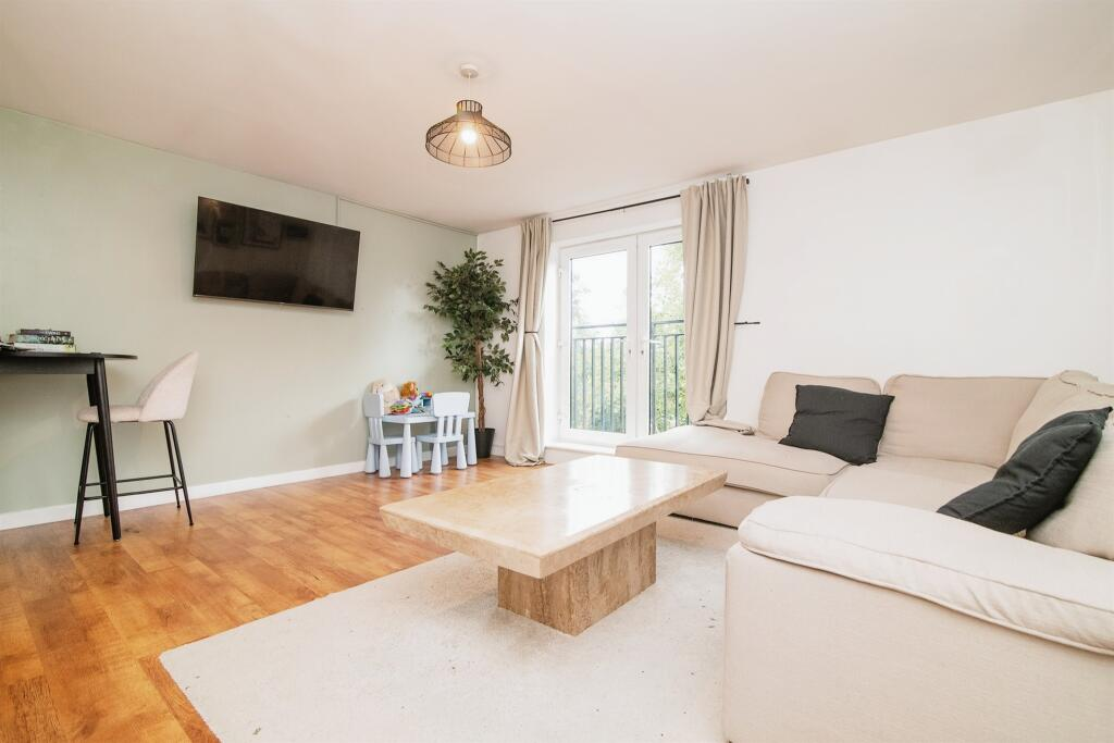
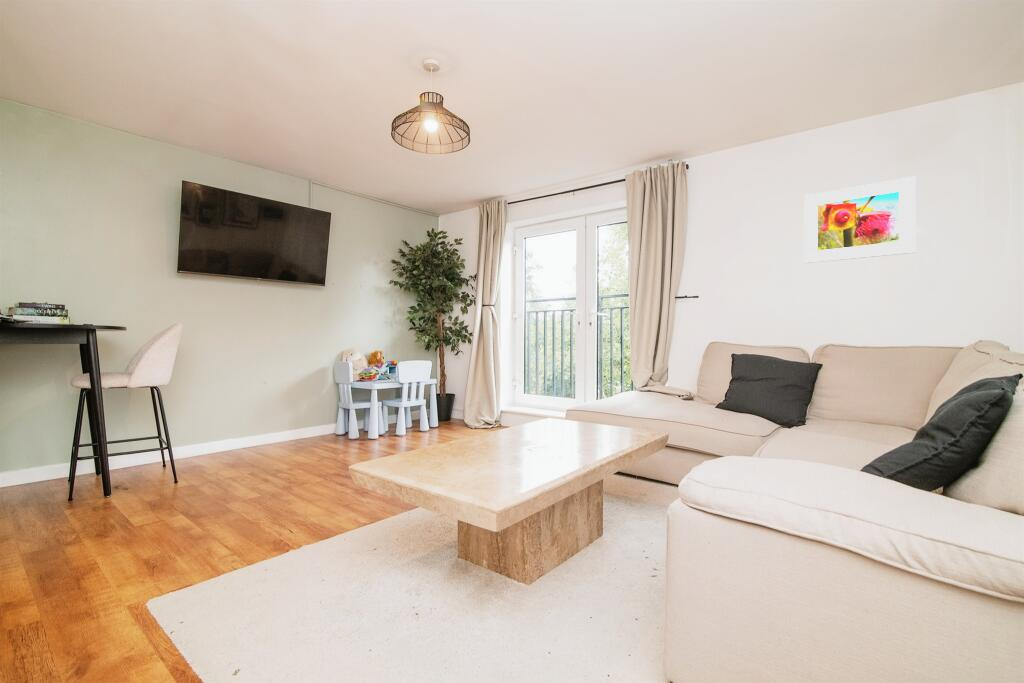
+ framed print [803,176,917,264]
